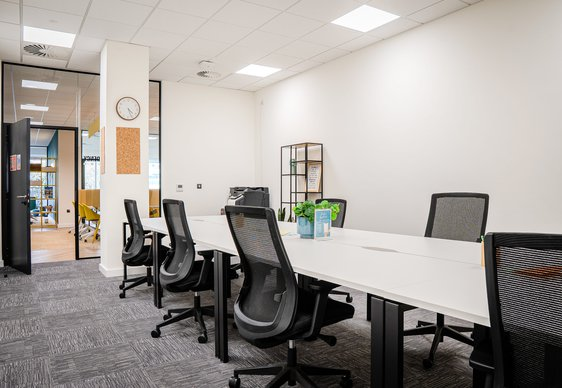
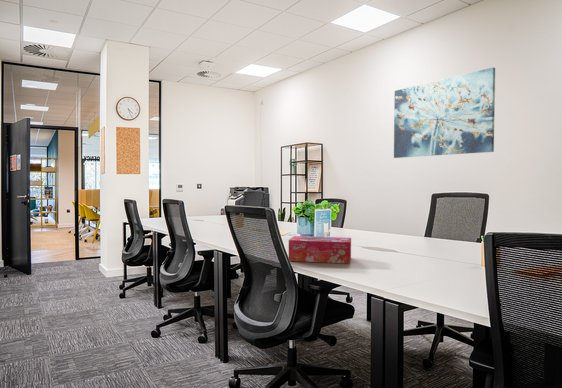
+ tissue box [288,235,352,265]
+ wall art [393,67,496,159]
